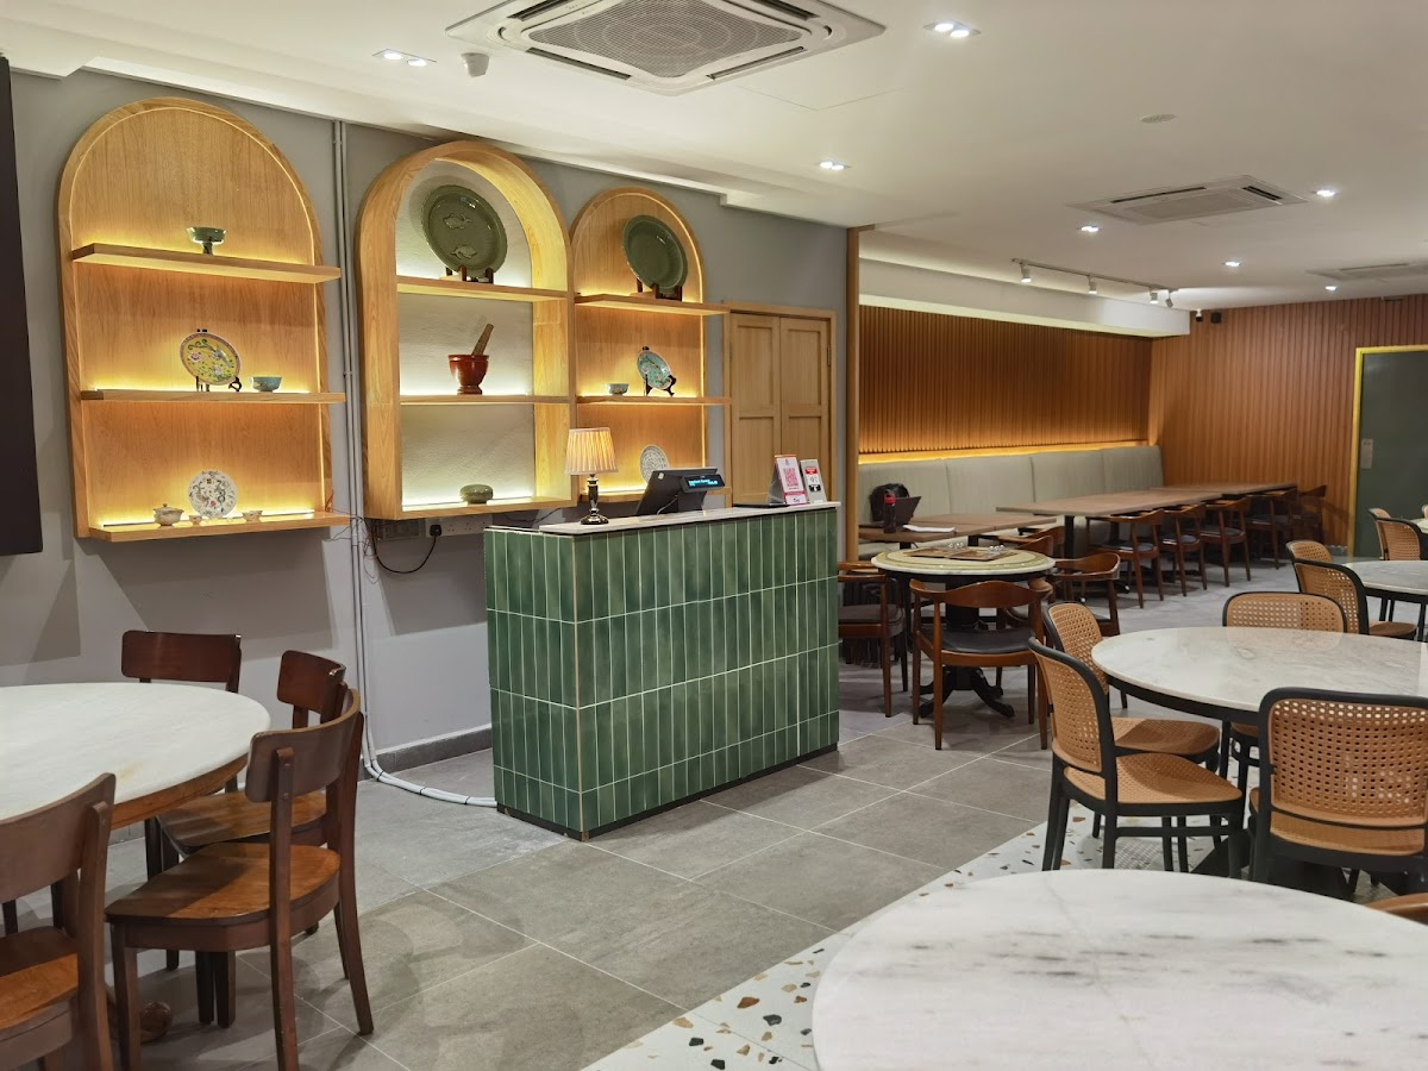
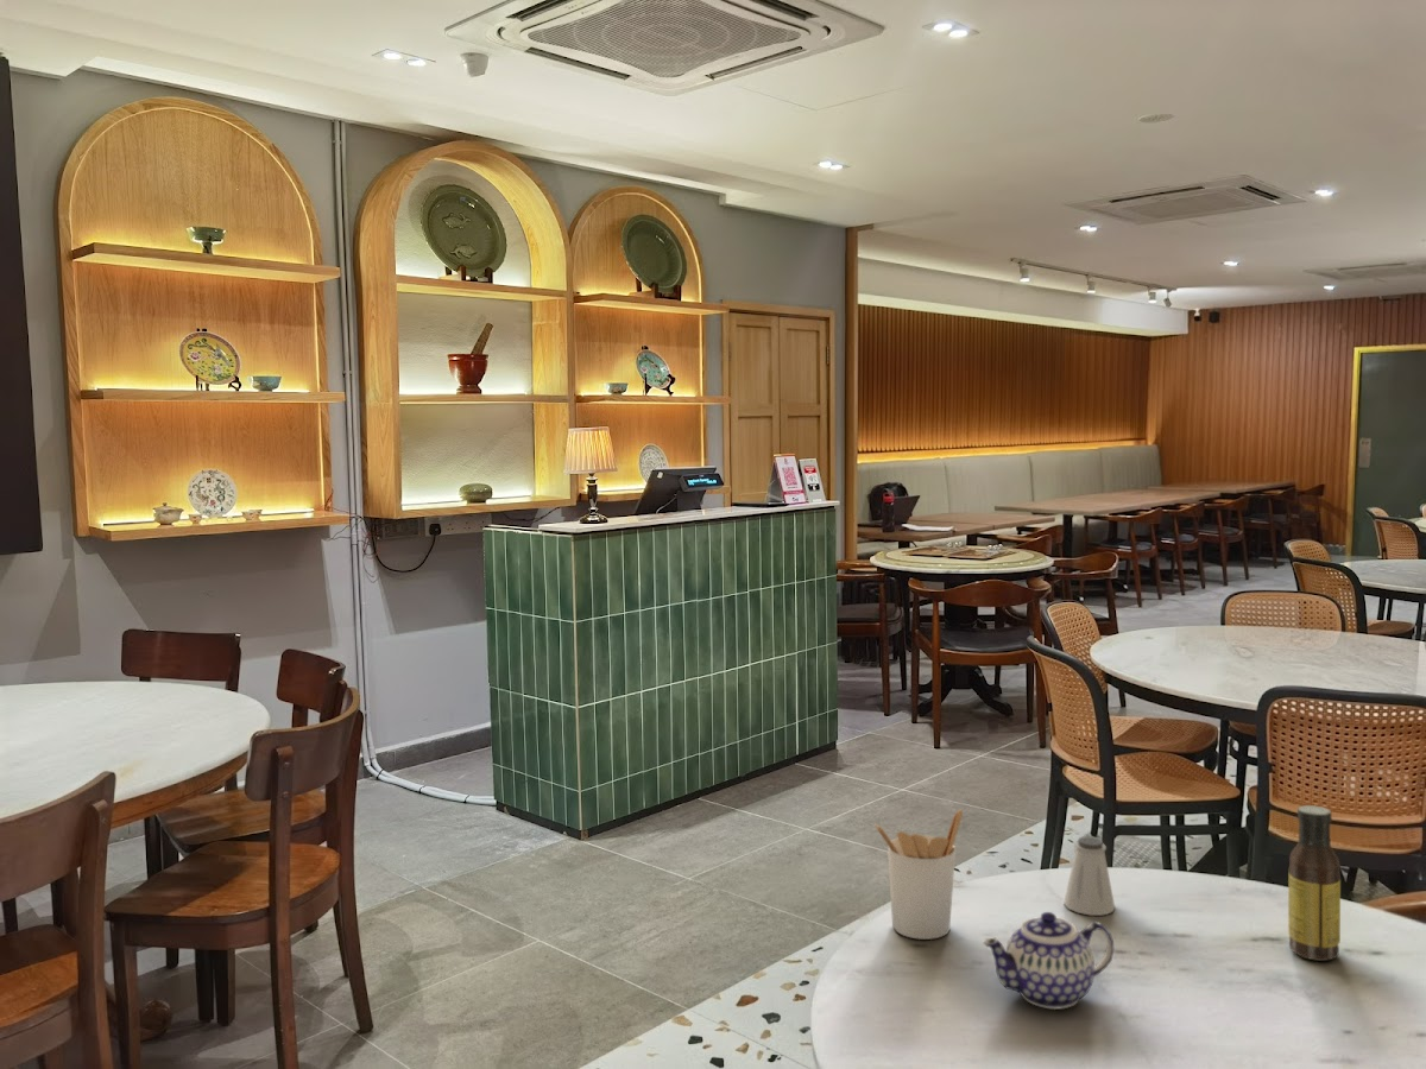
+ sauce bottle [1287,804,1342,962]
+ saltshaker [1062,836,1116,917]
+ teapot [983,911,1115,1011]
+ utensil holder [873,809,964,941]
